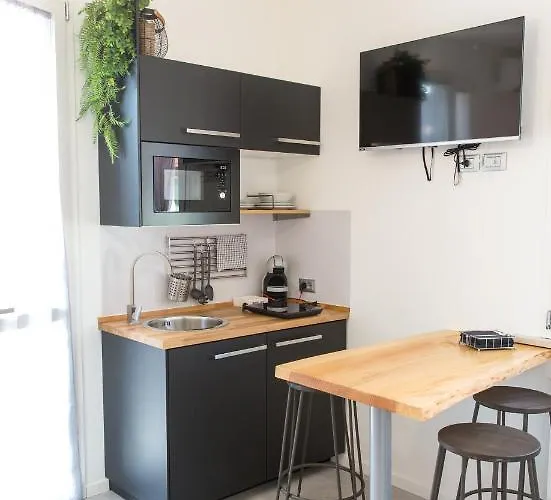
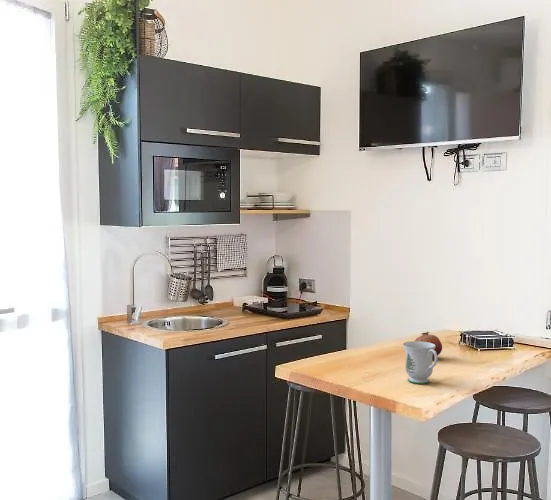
+ fruit [414,331,443,359]
+ mug [402,340,438,385]
